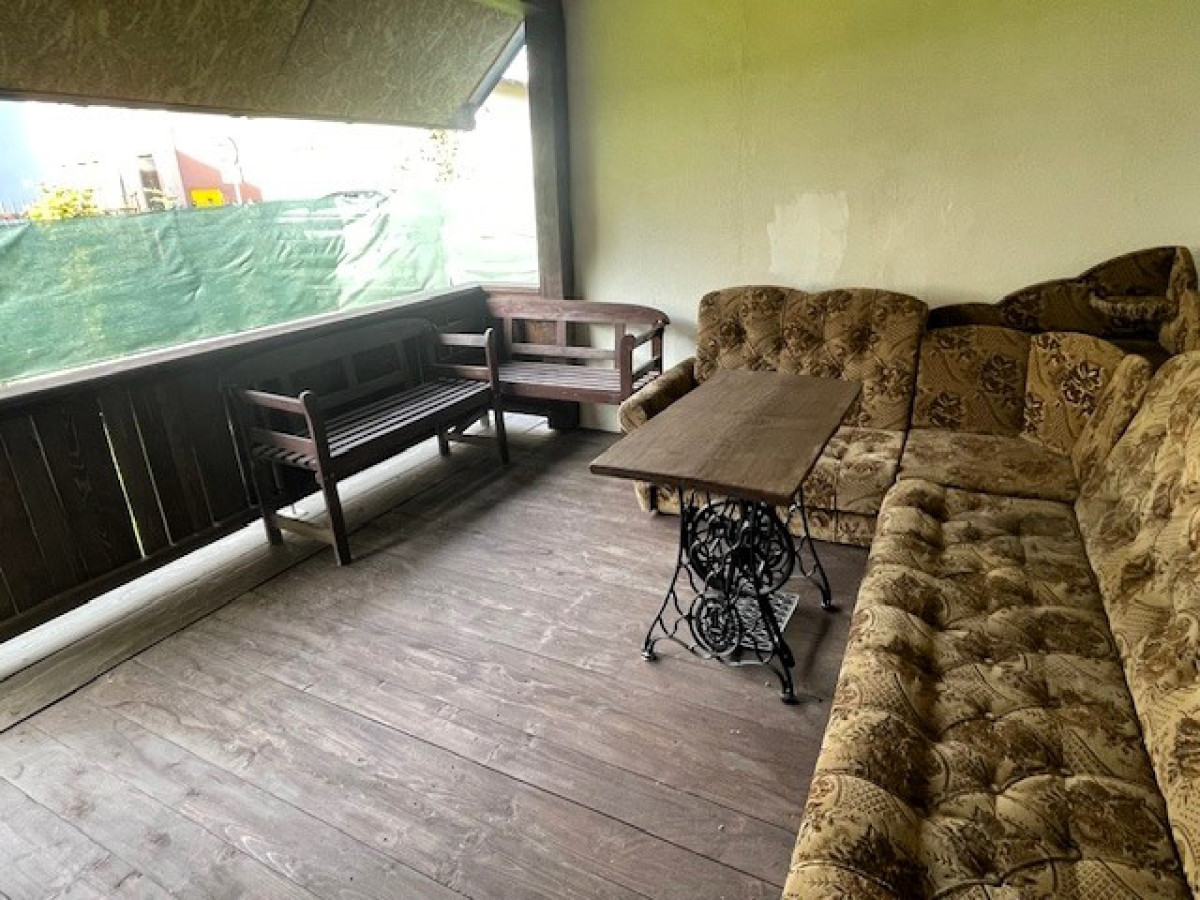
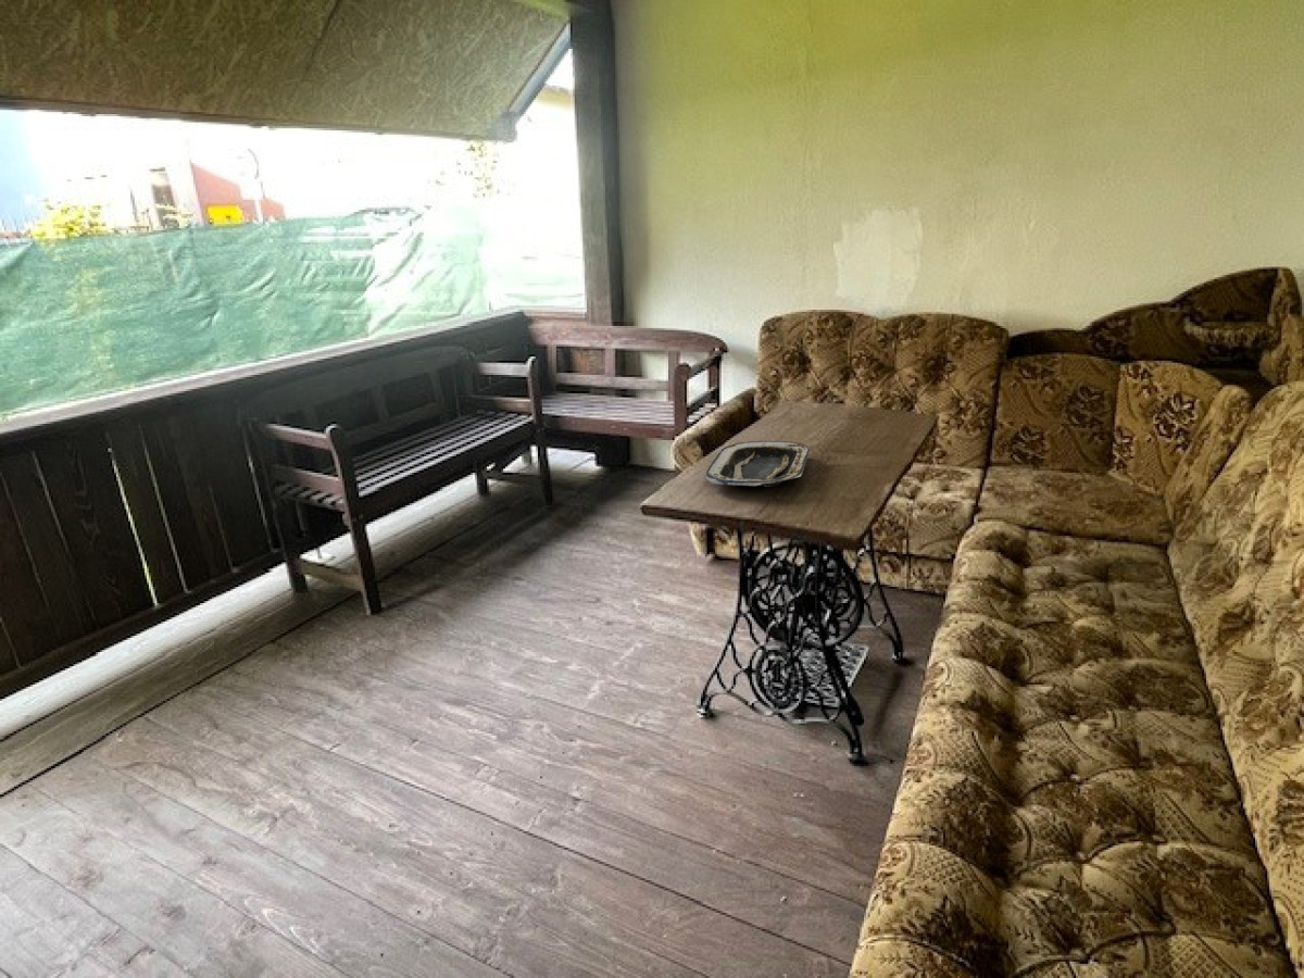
+ tray [705,440,811,488]
